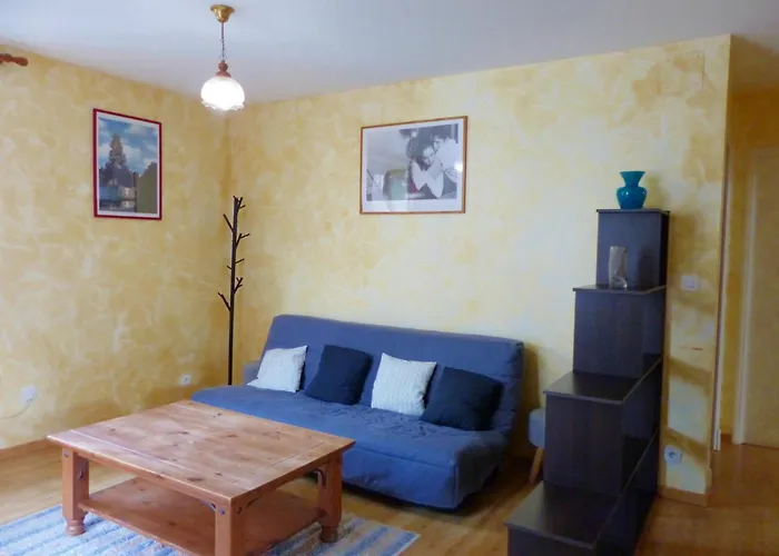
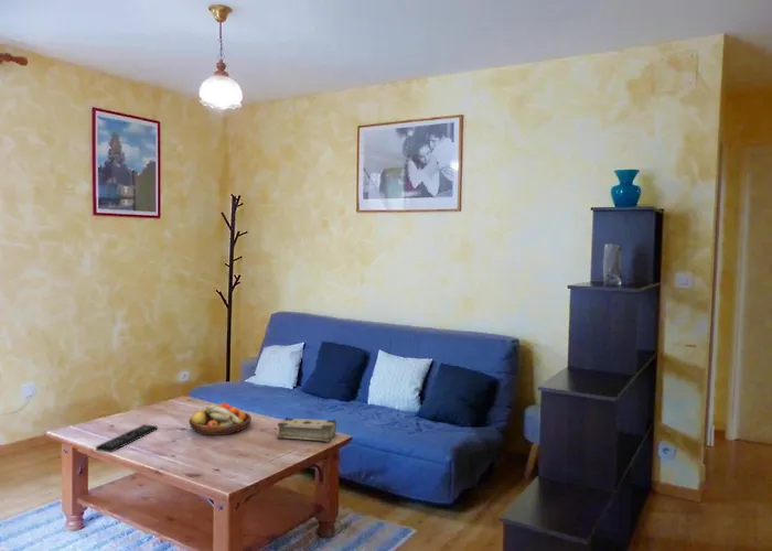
+ book [276,415,337,444]
+ remote control [95,423,159,453]
+ fruit bowl [187,402,253,436]
